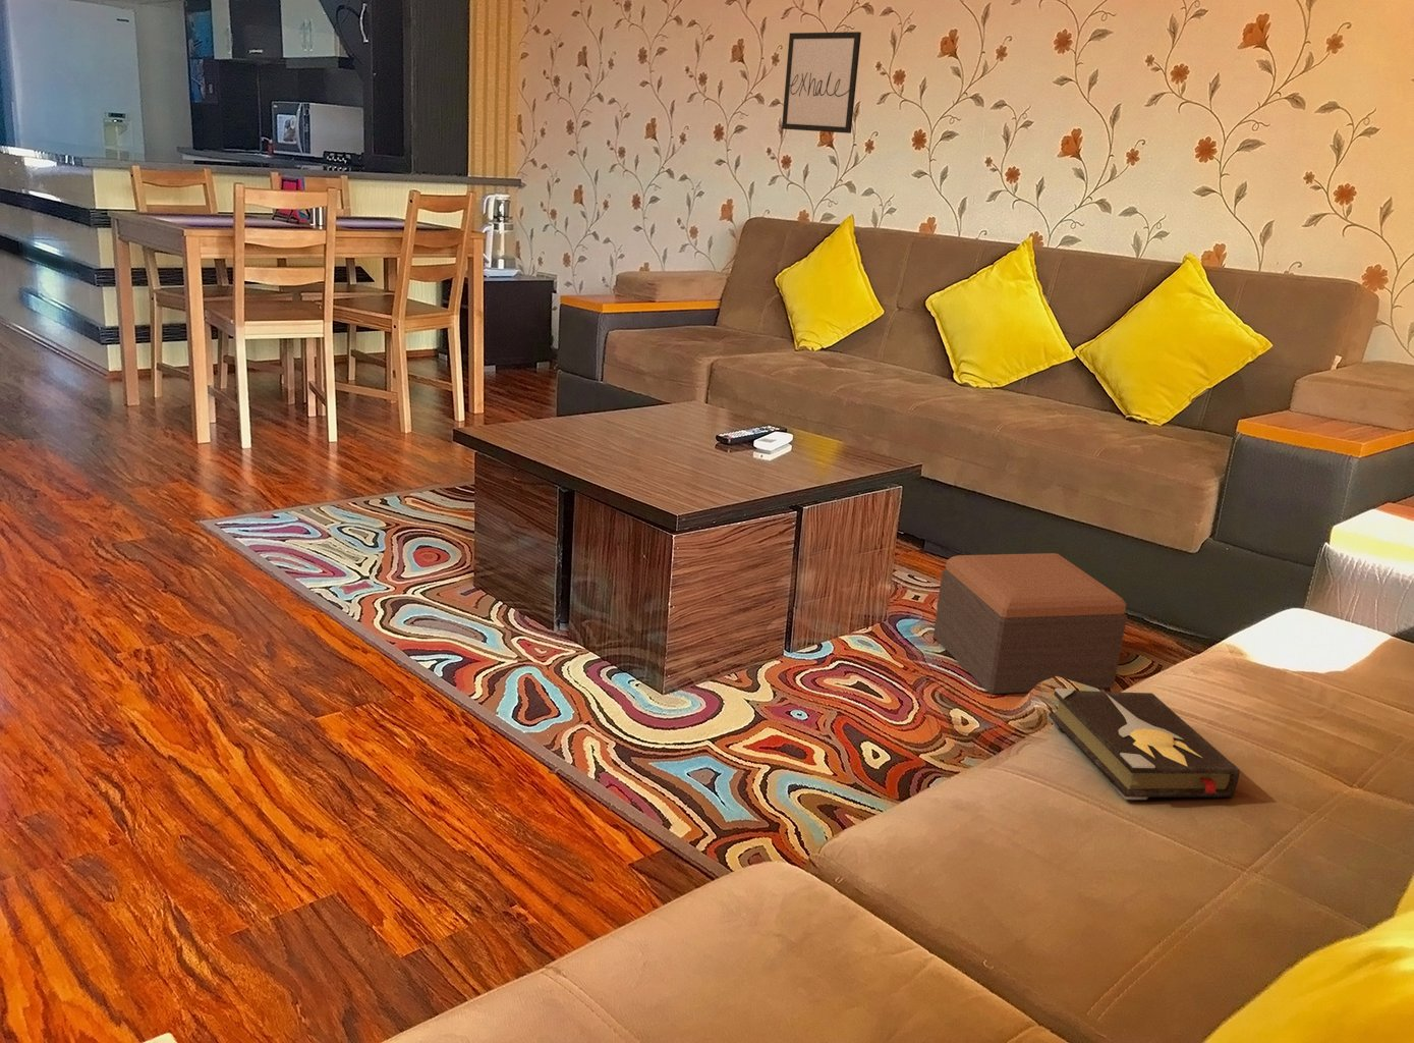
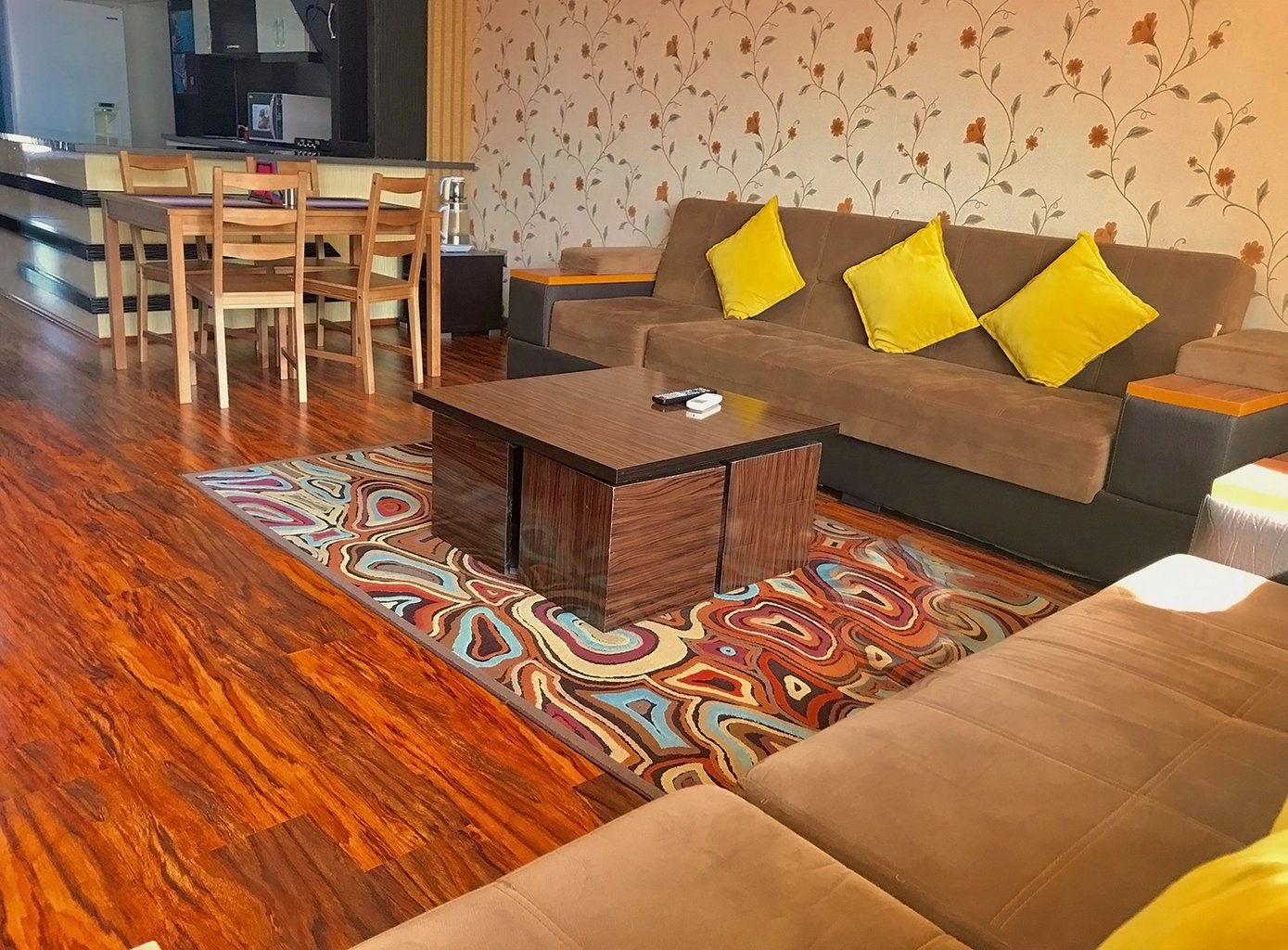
- wall art [781,31,862,134]
- hardback book [1047,687,1241,800]
- footstool [932,552,1127,696]
